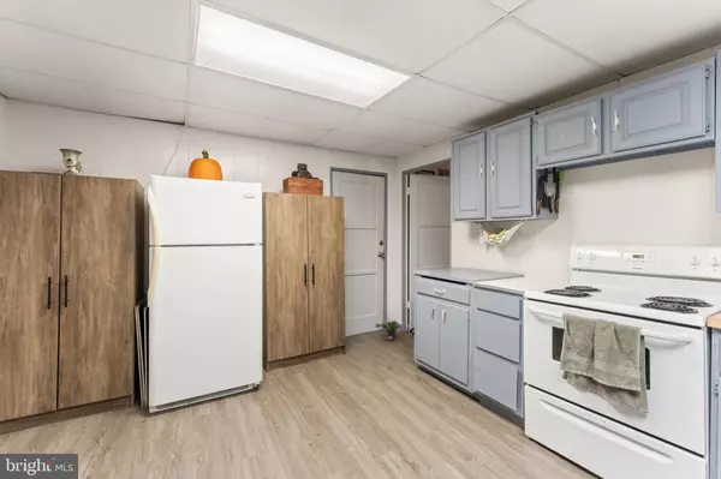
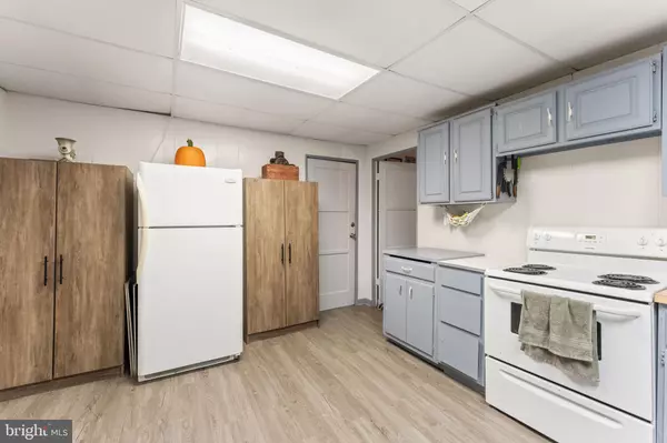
- potted plant [375,313,401,342]
